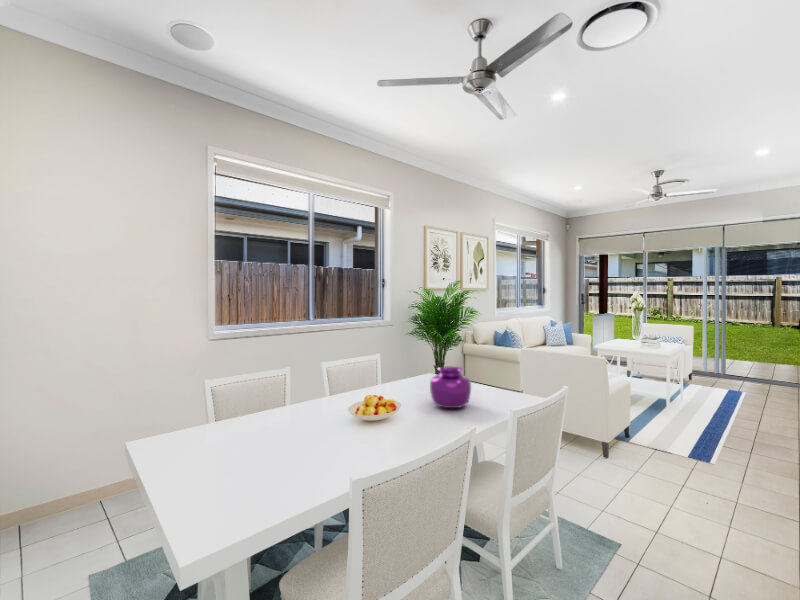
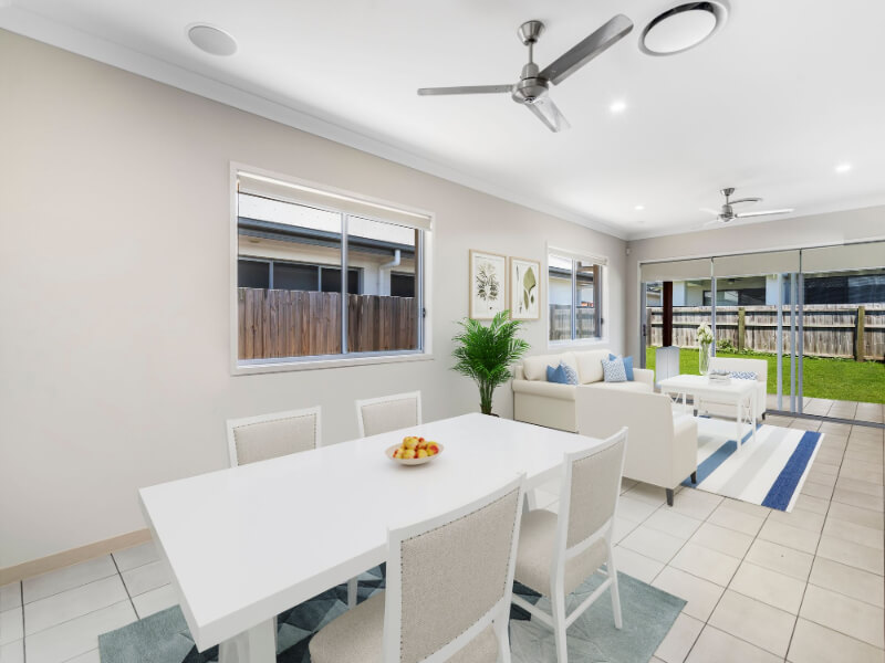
- vase [429,366,472,409]
